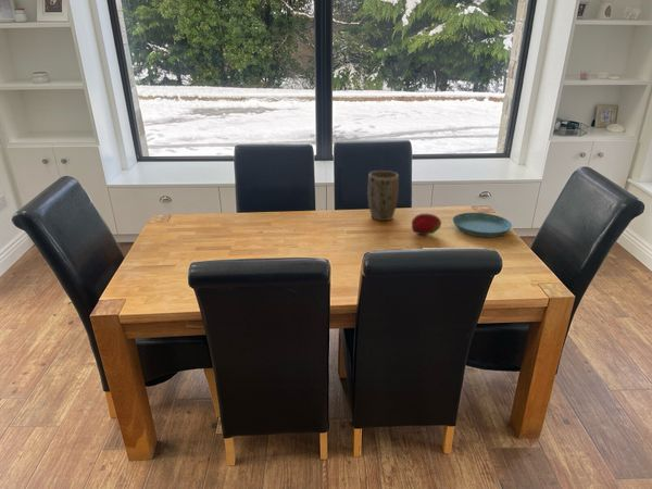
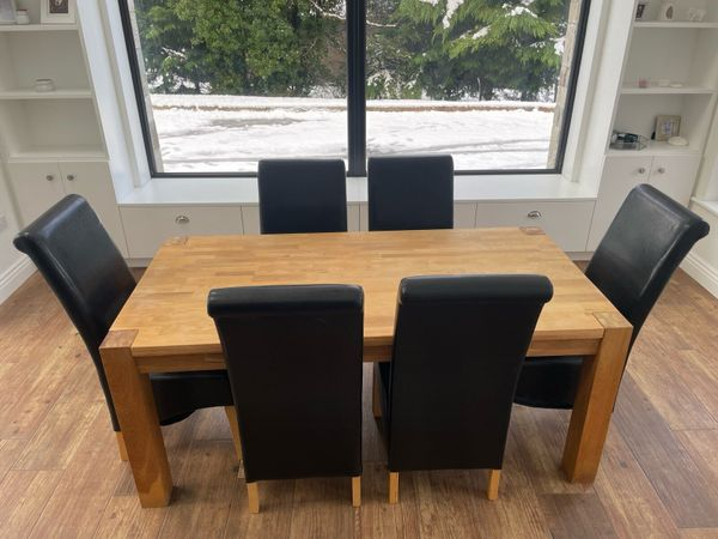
- plant pot [366,170,400,222]
- fruit [411,213,442,236]
- saucer [452,212,513,238]
